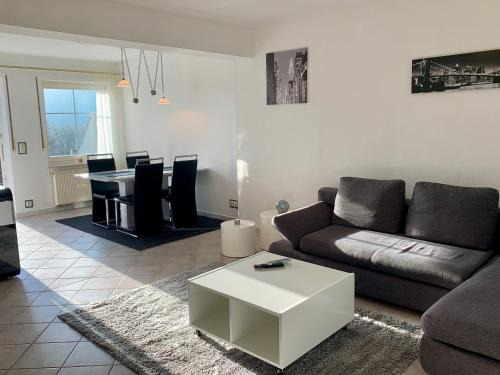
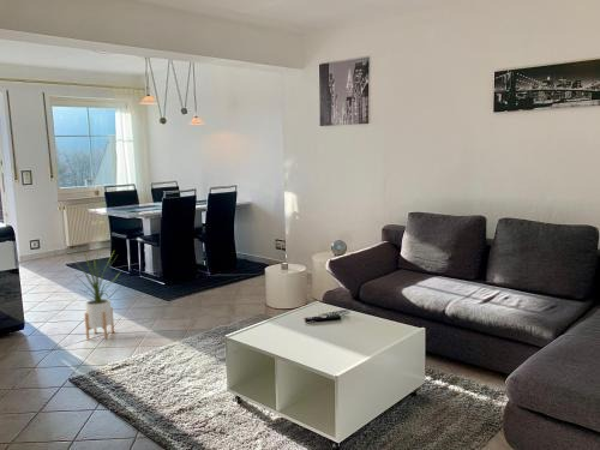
+ house plant [68,245,122,341]
